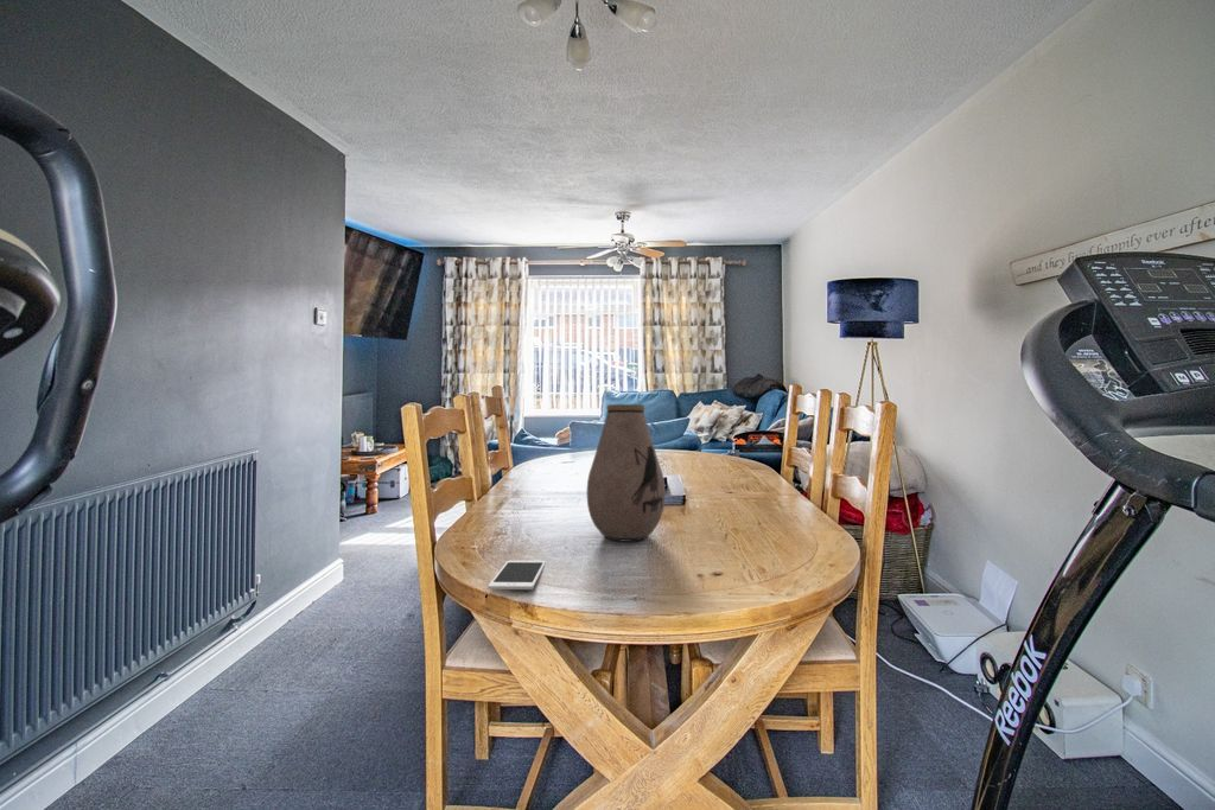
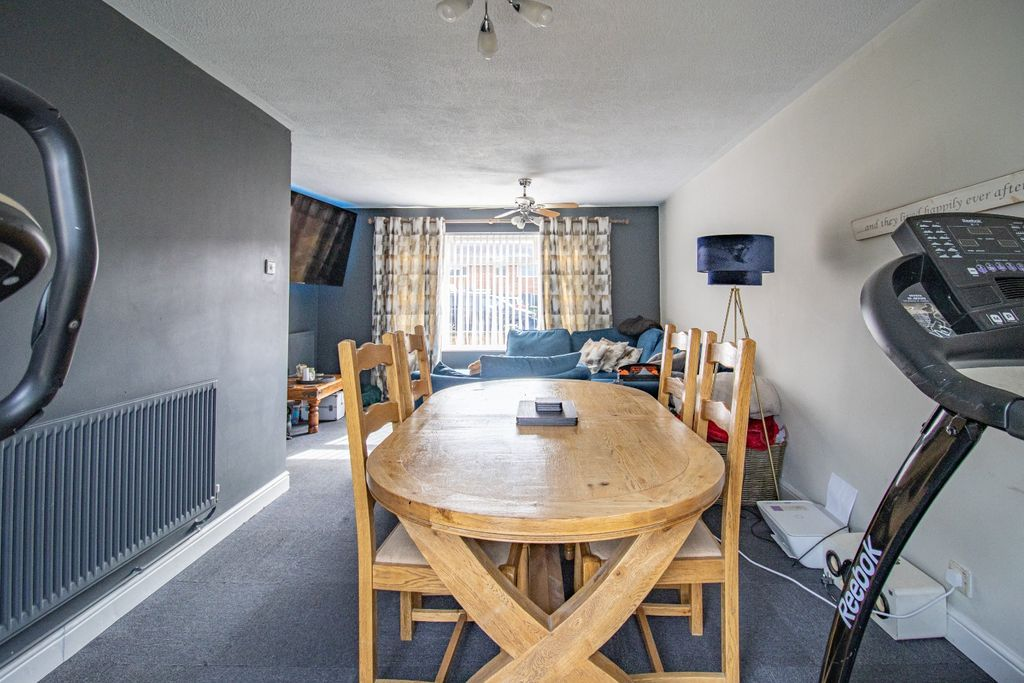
- cell phone [486,560,547,591]
- vase [586,403,666,543]
